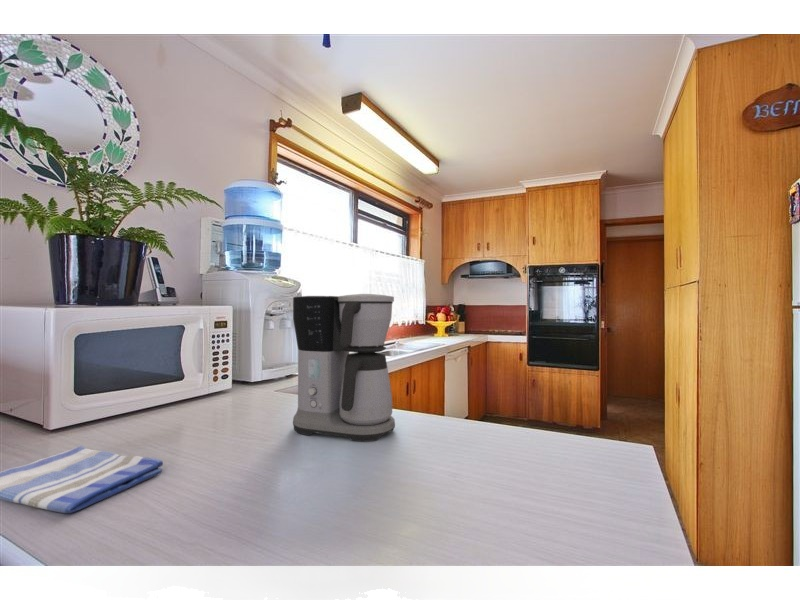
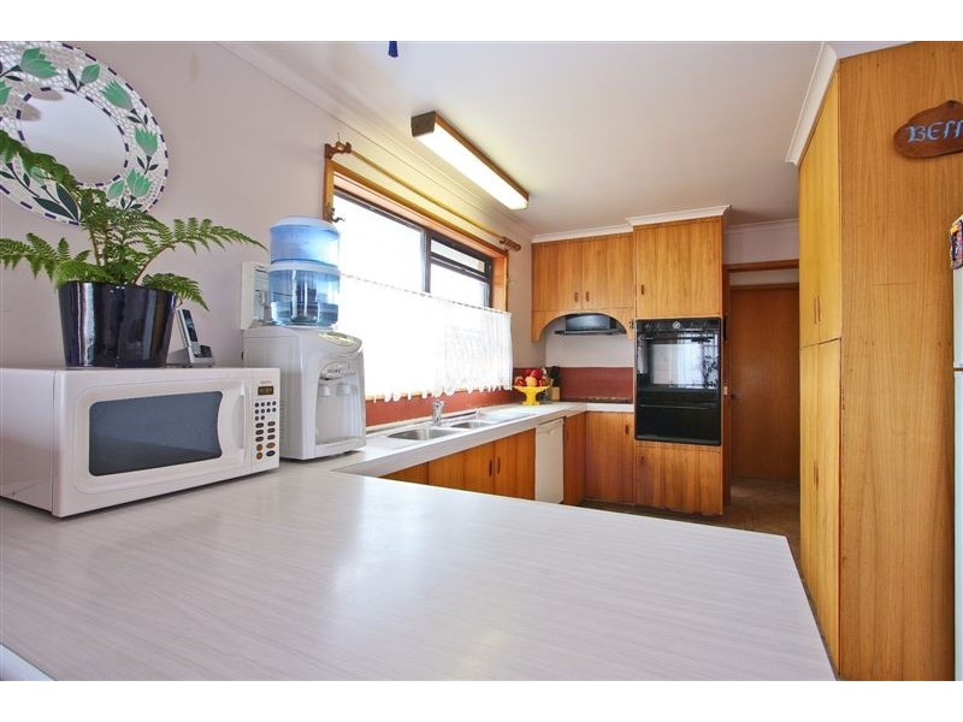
- dish towel [0,445,164,514]
- coffee maker [292,293,396,443]
